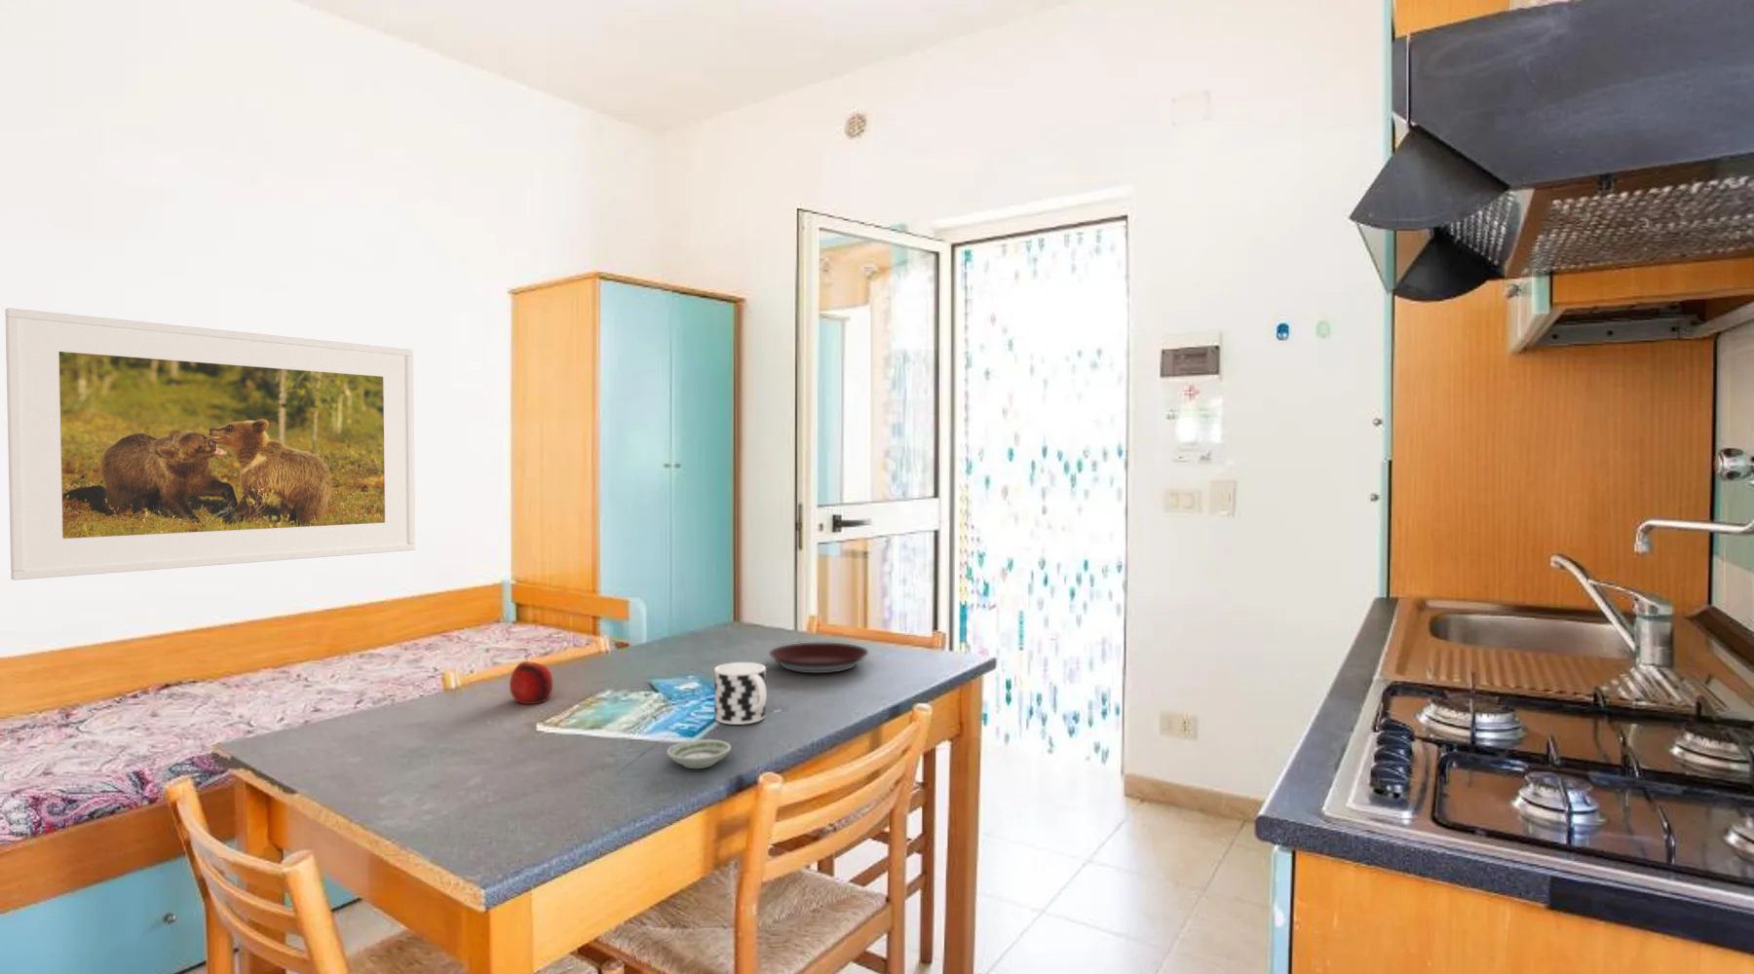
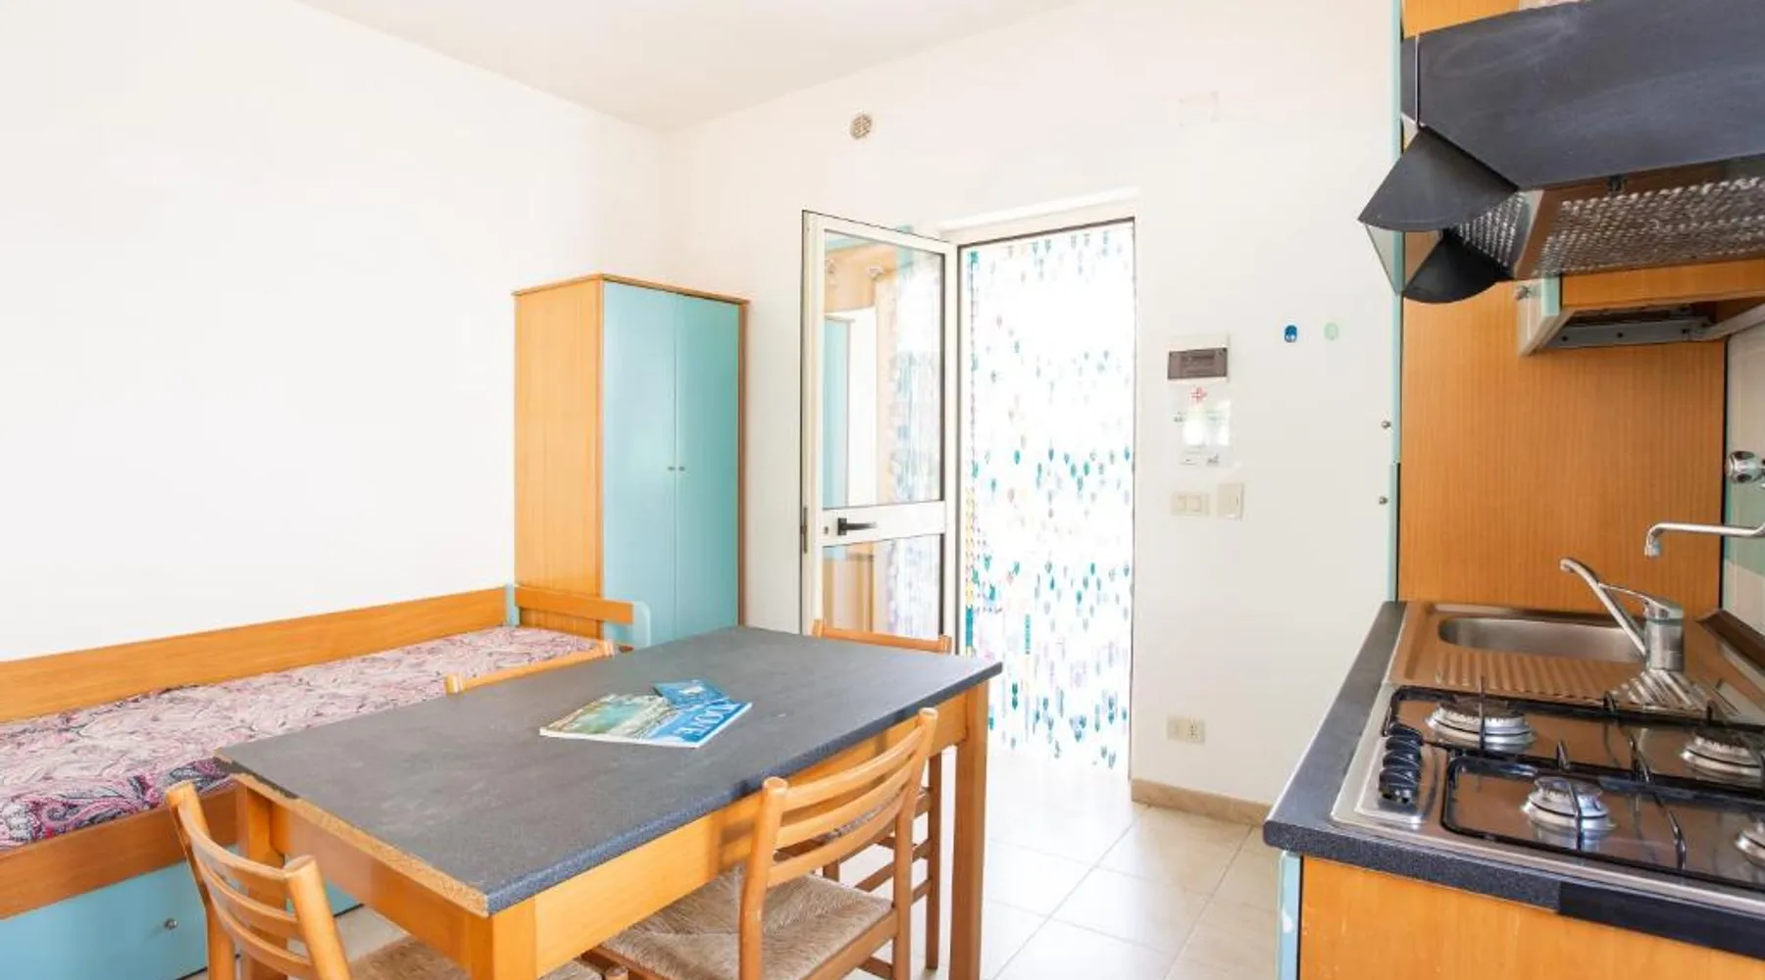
- fruit [509,661,553,705]
- cup [714,661,768,726]
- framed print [4,307,416,582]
- saucer [666,738,732,769]
- plate [768,642,870,674]
